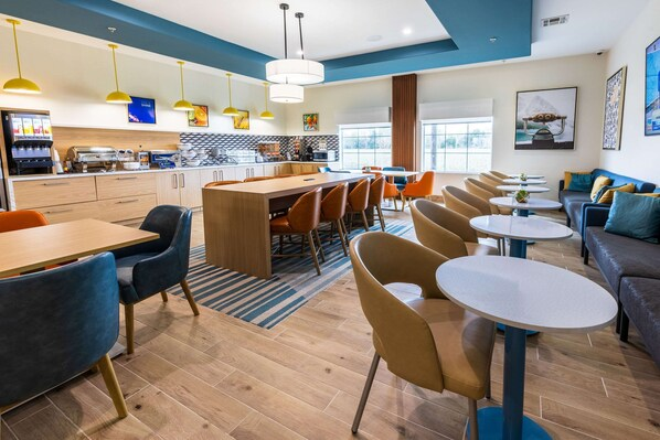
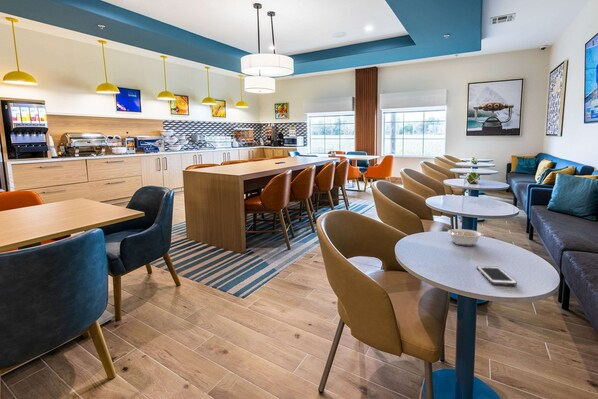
+ legume [443,226,483,247]
+ cell phone [476,265,518,286]
